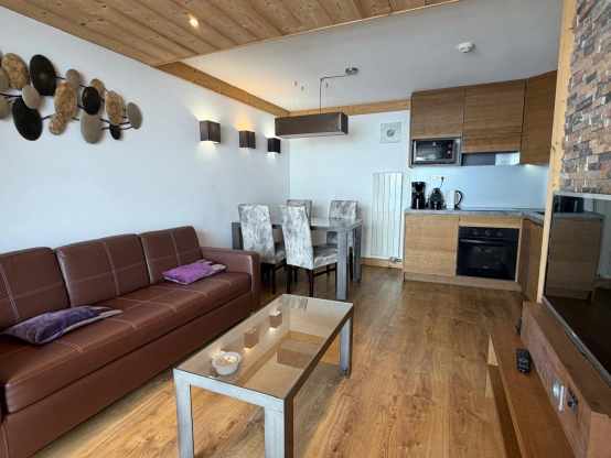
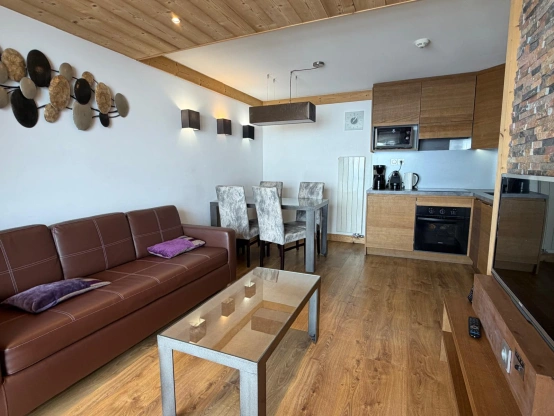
- legume [211,350,247,377]
